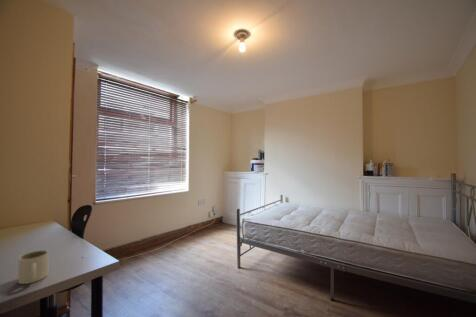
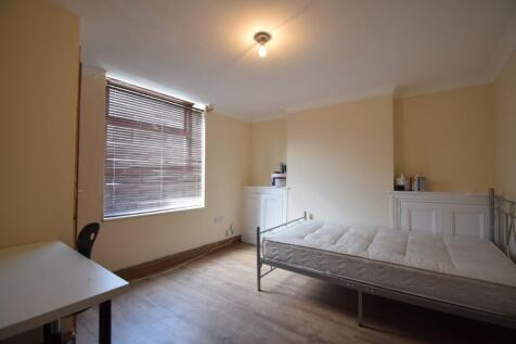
- mug [17,249,50,285]
